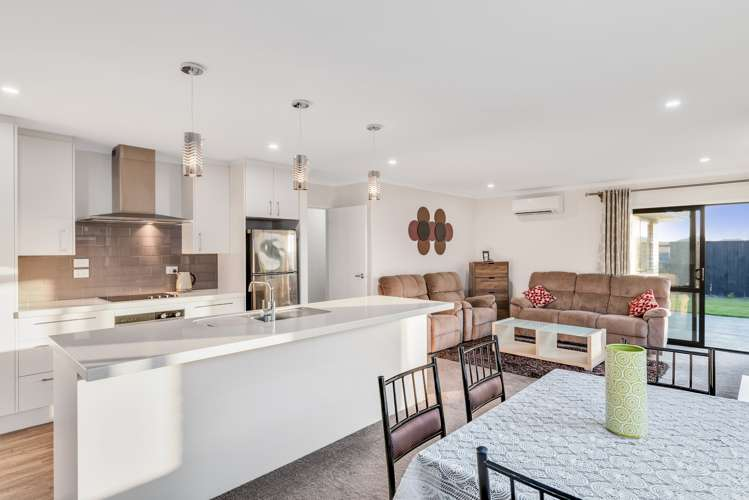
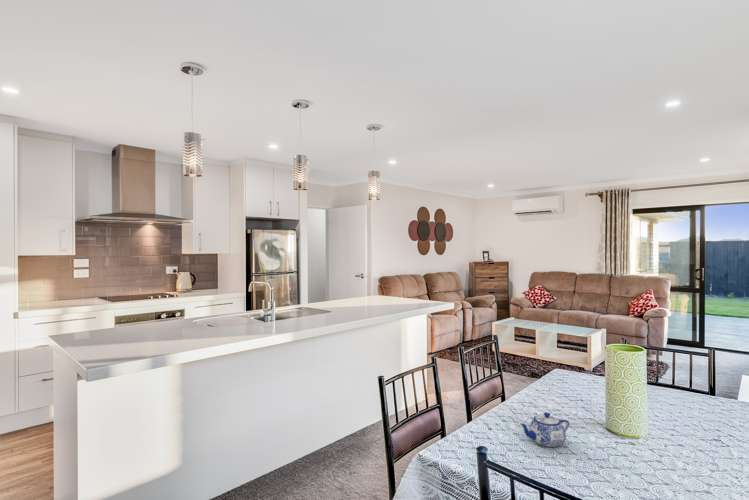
+ teapot [519,411,570,448]
